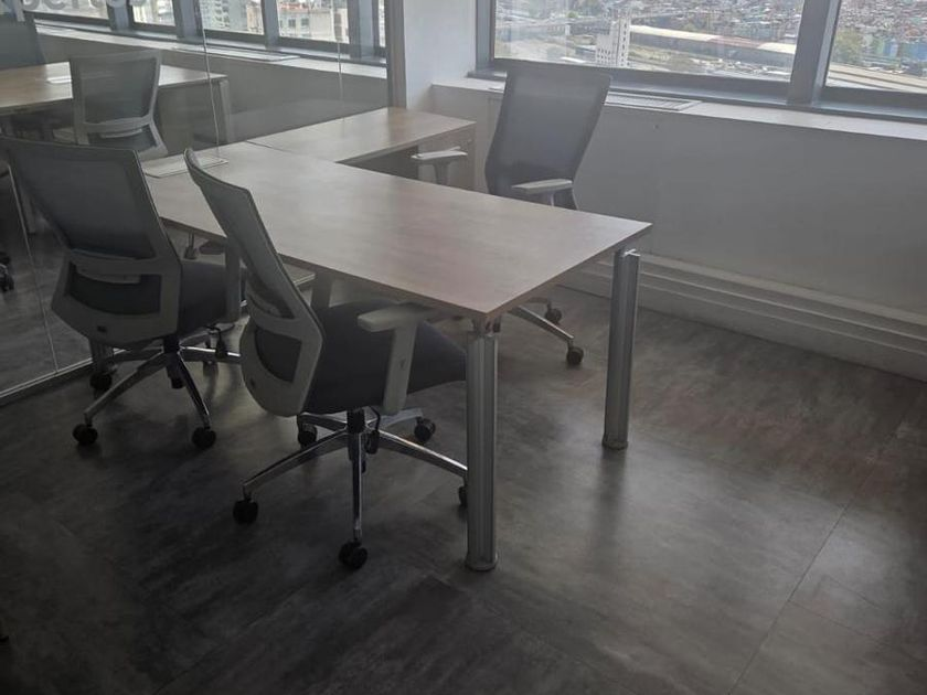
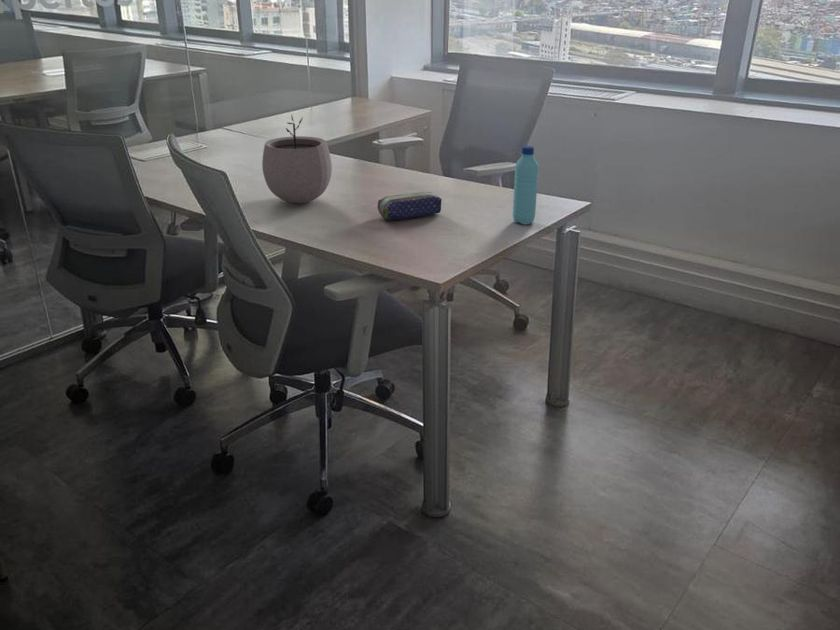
+ plant pot [261,113,333,204]
+ pencil case [377,191,443,221]
+ water bottle [512,145,540,225]
